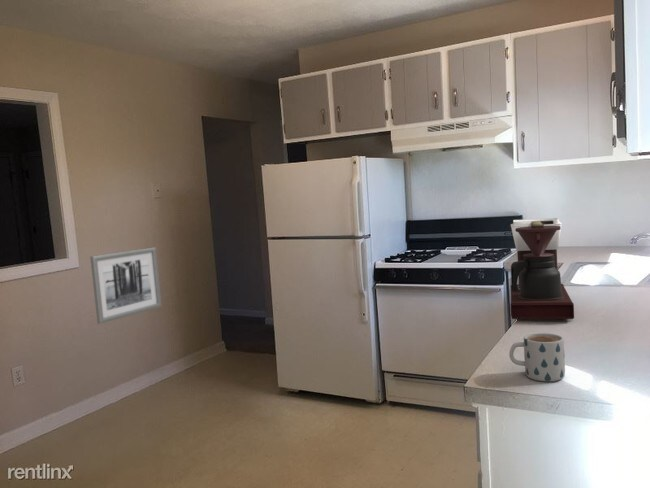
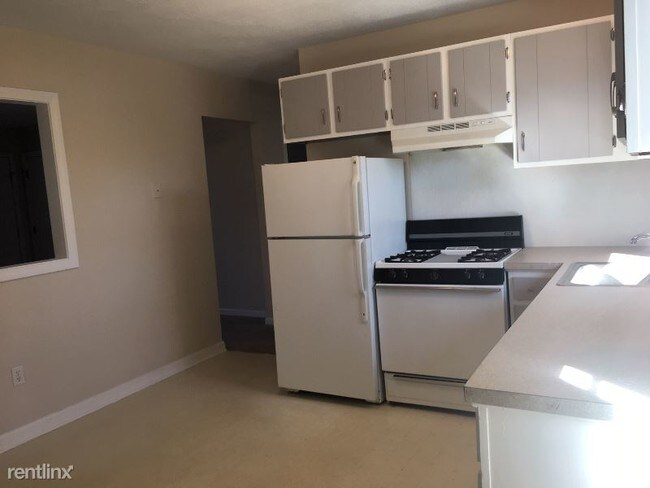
- wall art [89,246,163,325]
- coffee maker [510,217,575,320]
- mug [508,332,566,382]
